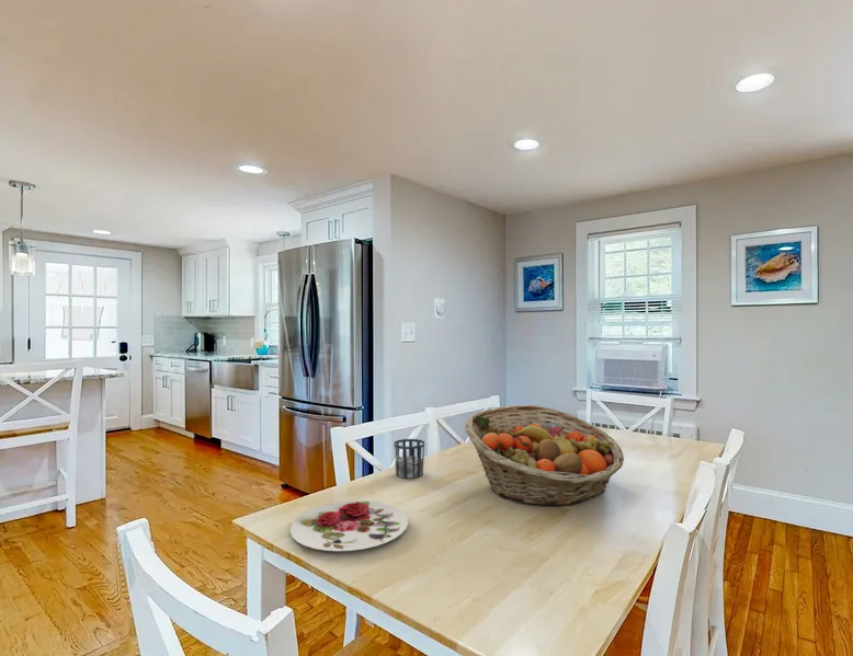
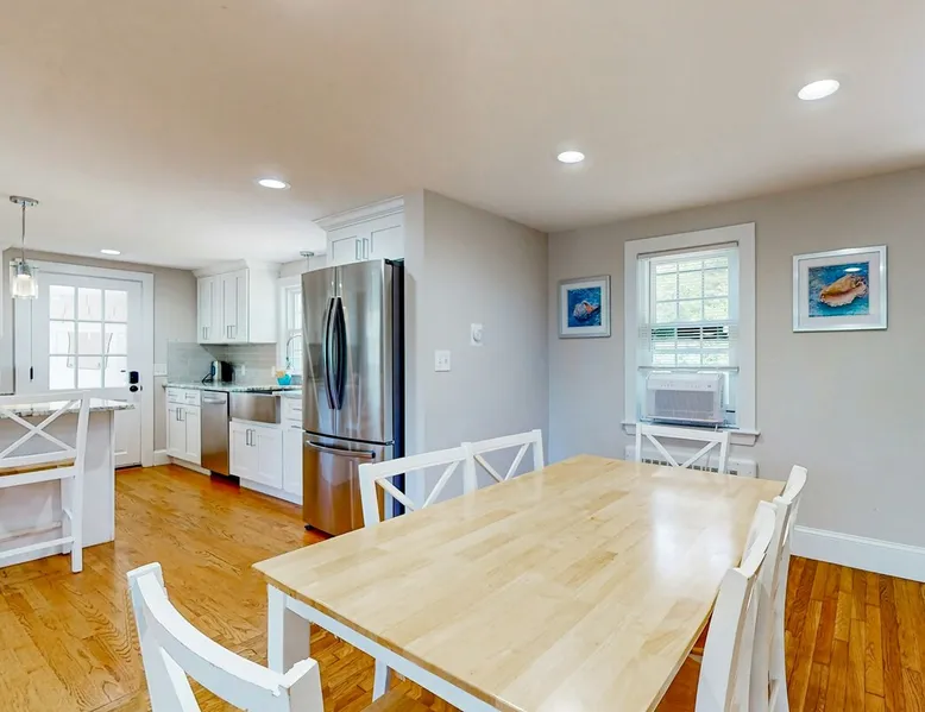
- plate [288,499,409,552]
- cup [393,438,425,480]
- fruit basket [464,404,625,507]
